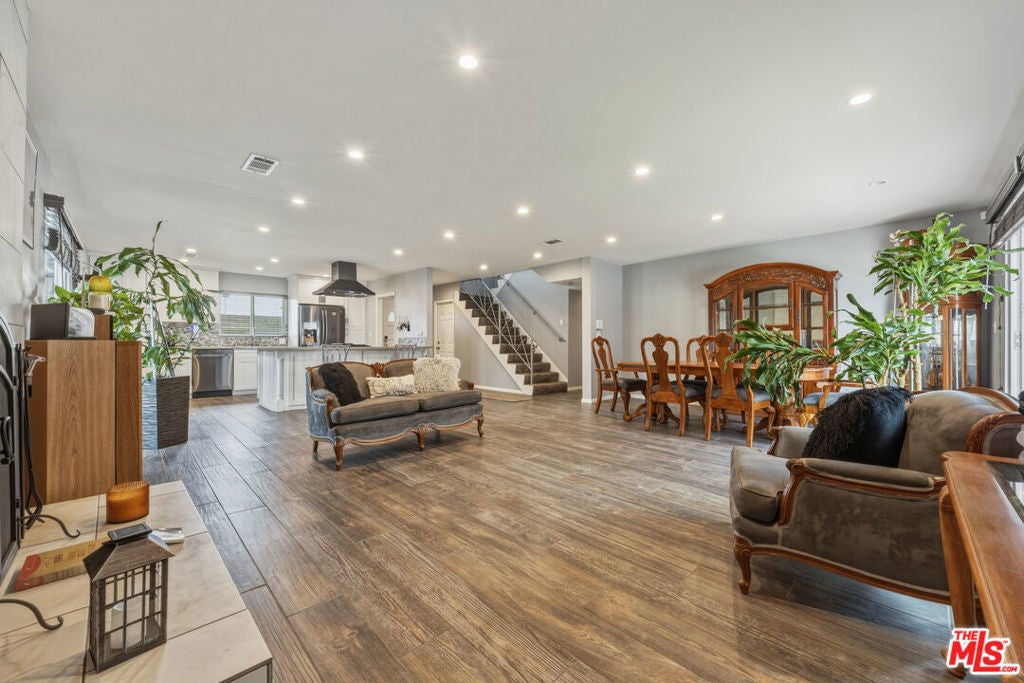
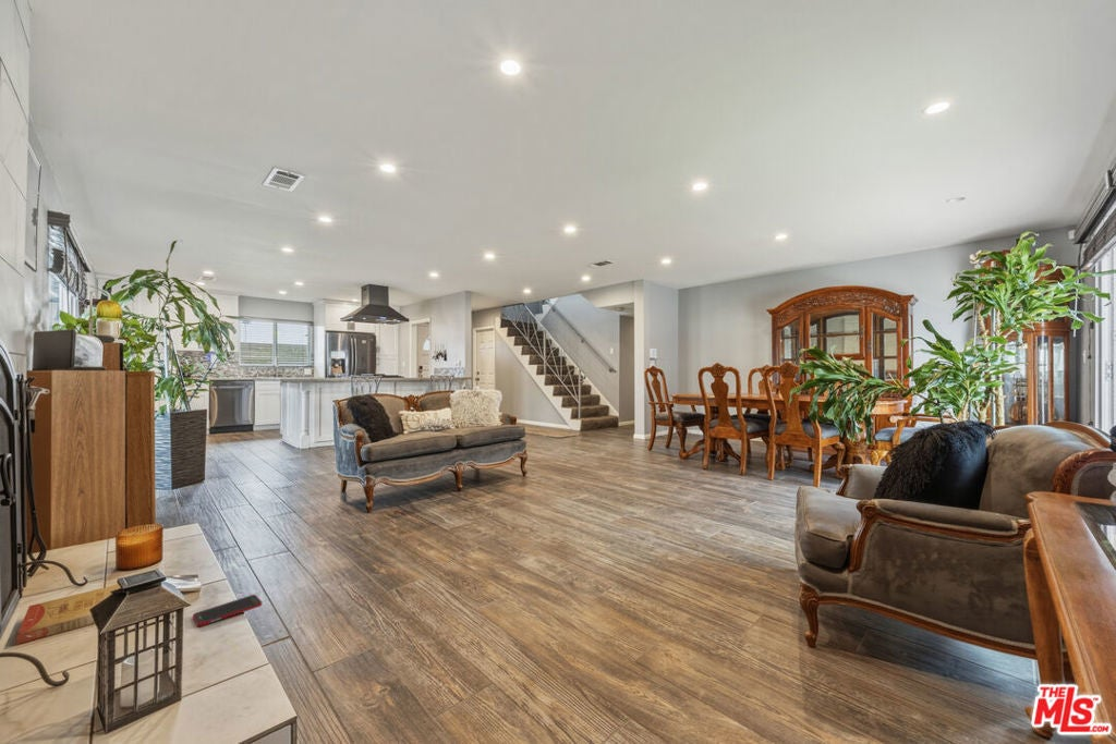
+ cell phone [192,594,263,627]
